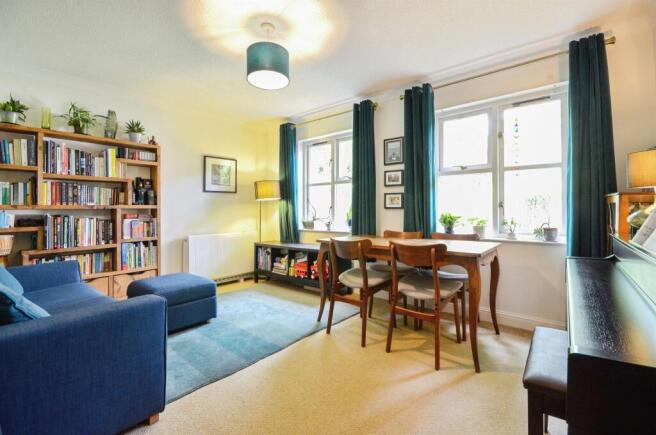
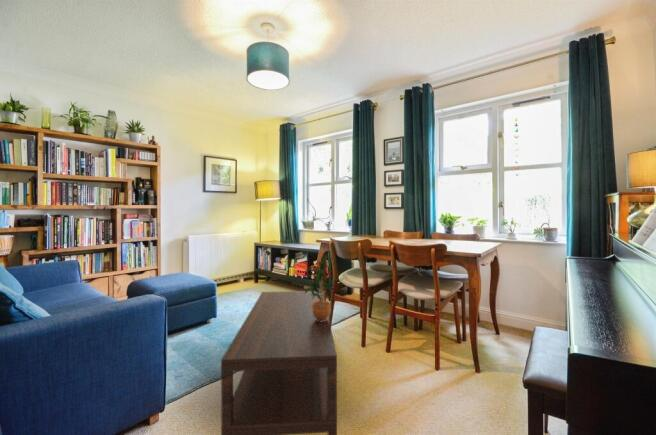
+ coffee table [220,290,338,435]
+ potted plant [299,252,340,322]
